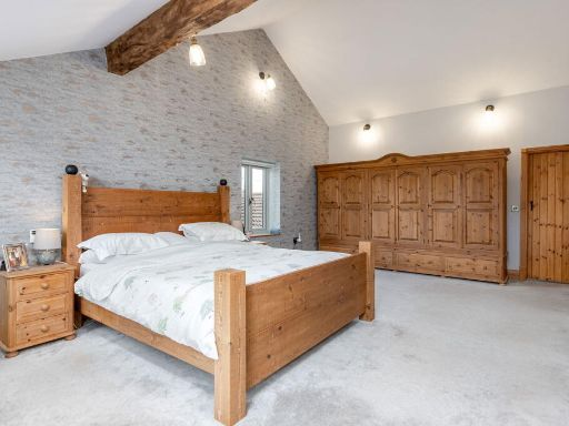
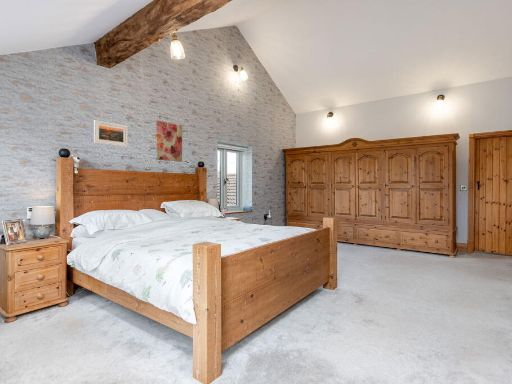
+ wall art [155,120,183,163]
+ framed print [93,119,129,148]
